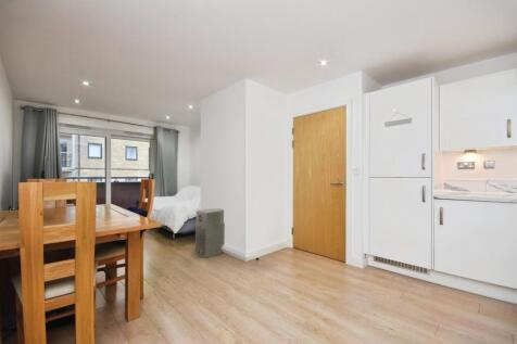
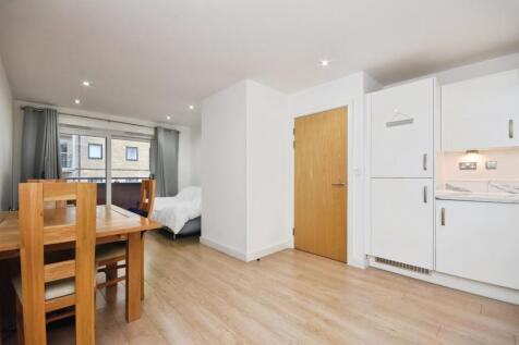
- air purifier [193,207,226,259]
